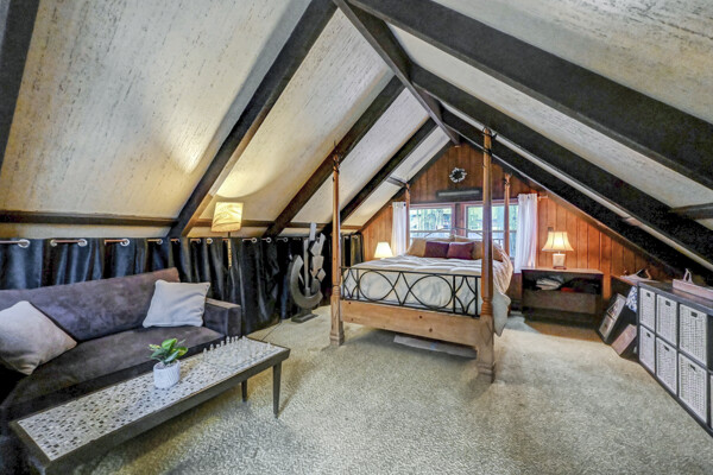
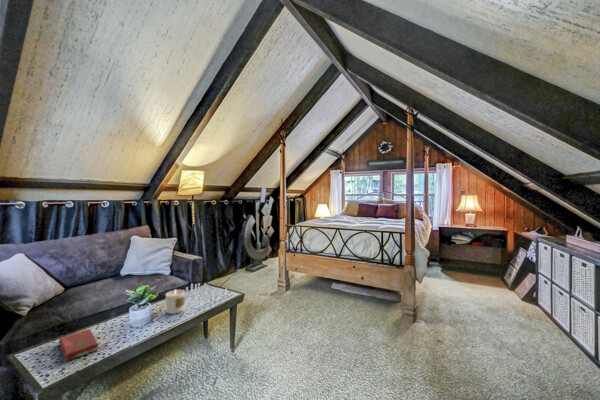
+ candle [165,288,186,315]
+ book [58,328,99,362]
